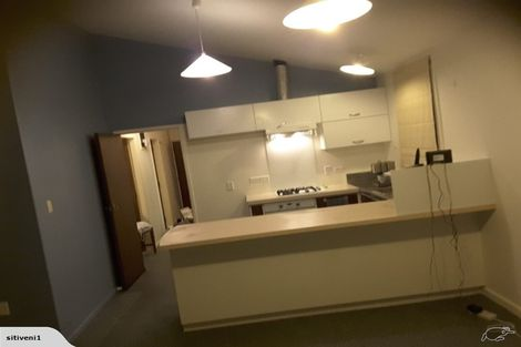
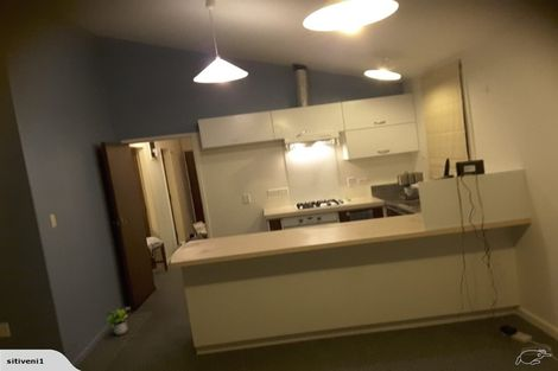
+ potted plant [103,307,129,337]
